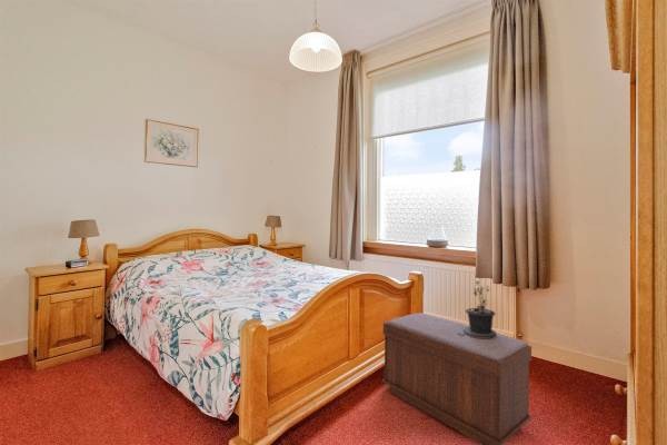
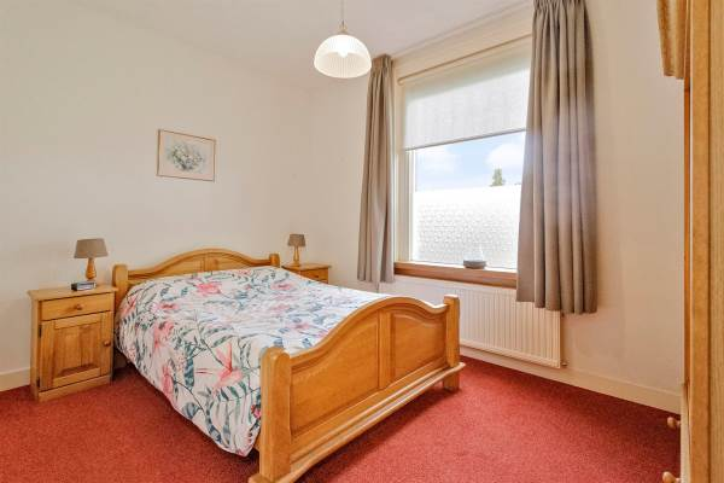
- potted plant [458,279,497,339]
- bench [381,312,532,445]
